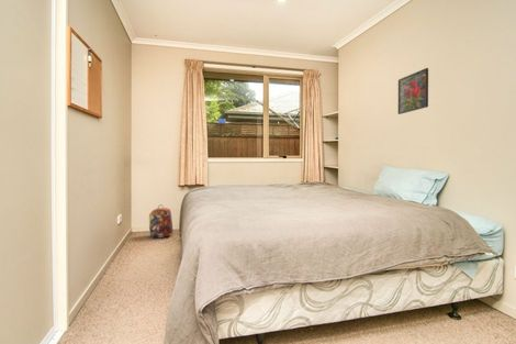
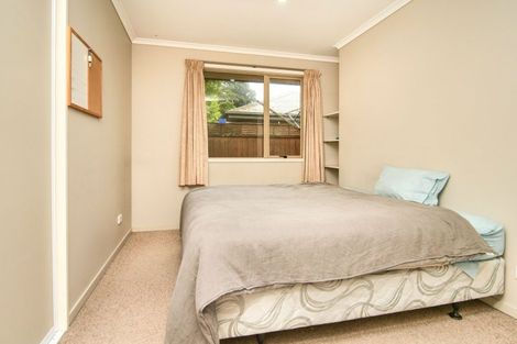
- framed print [397,67,429,115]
- backpack [148,203,173,238]
